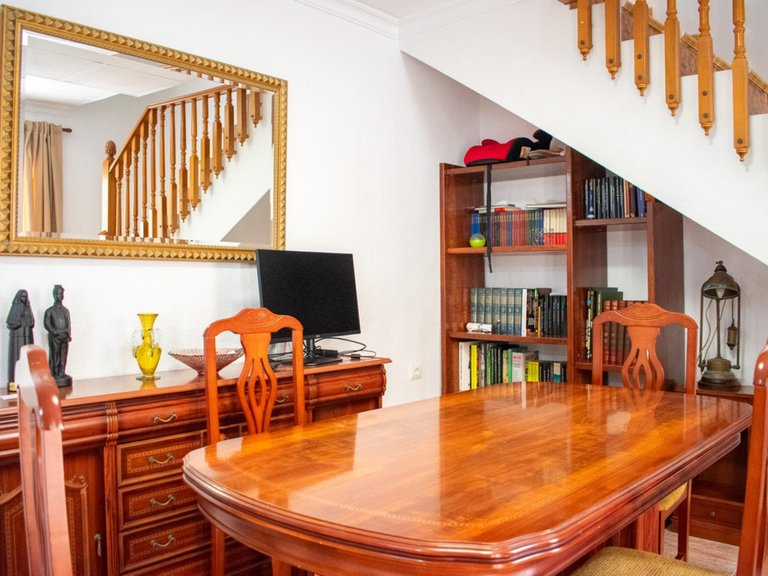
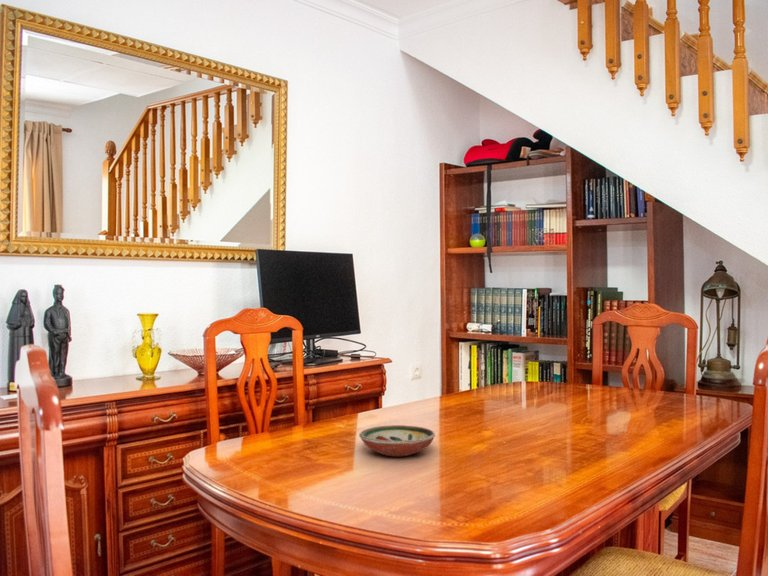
+ decorative bowl [358,424,436,457]
